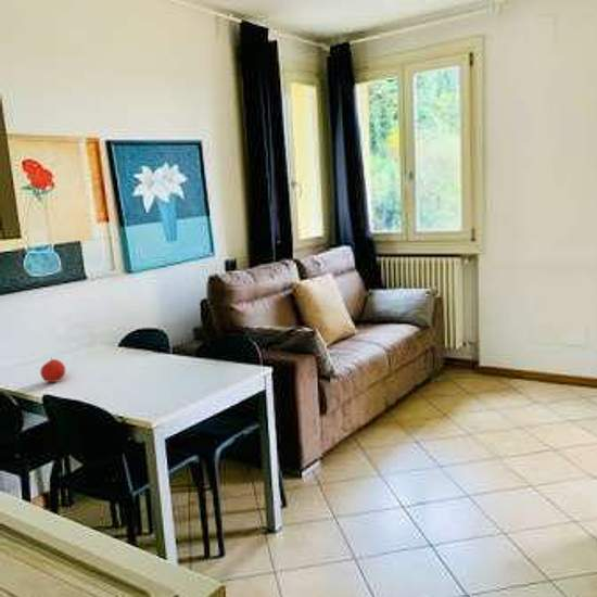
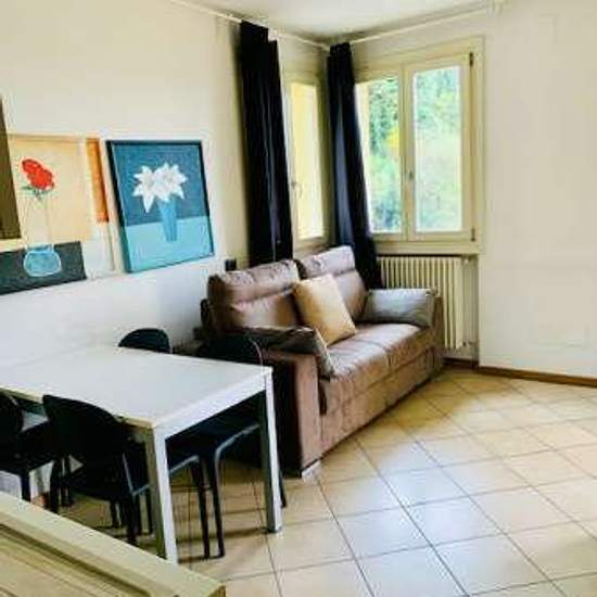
- fruit [39,356,66,383]
